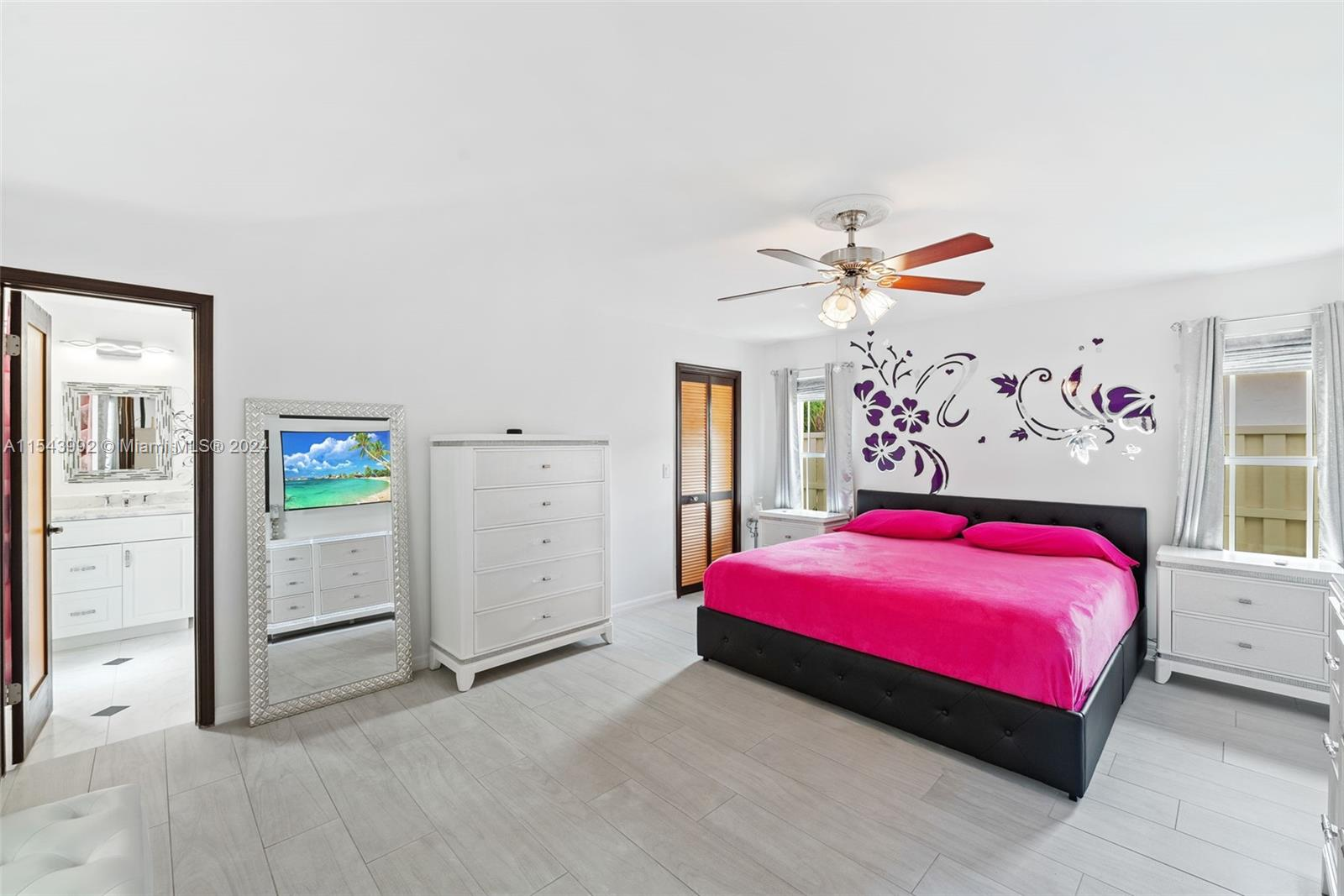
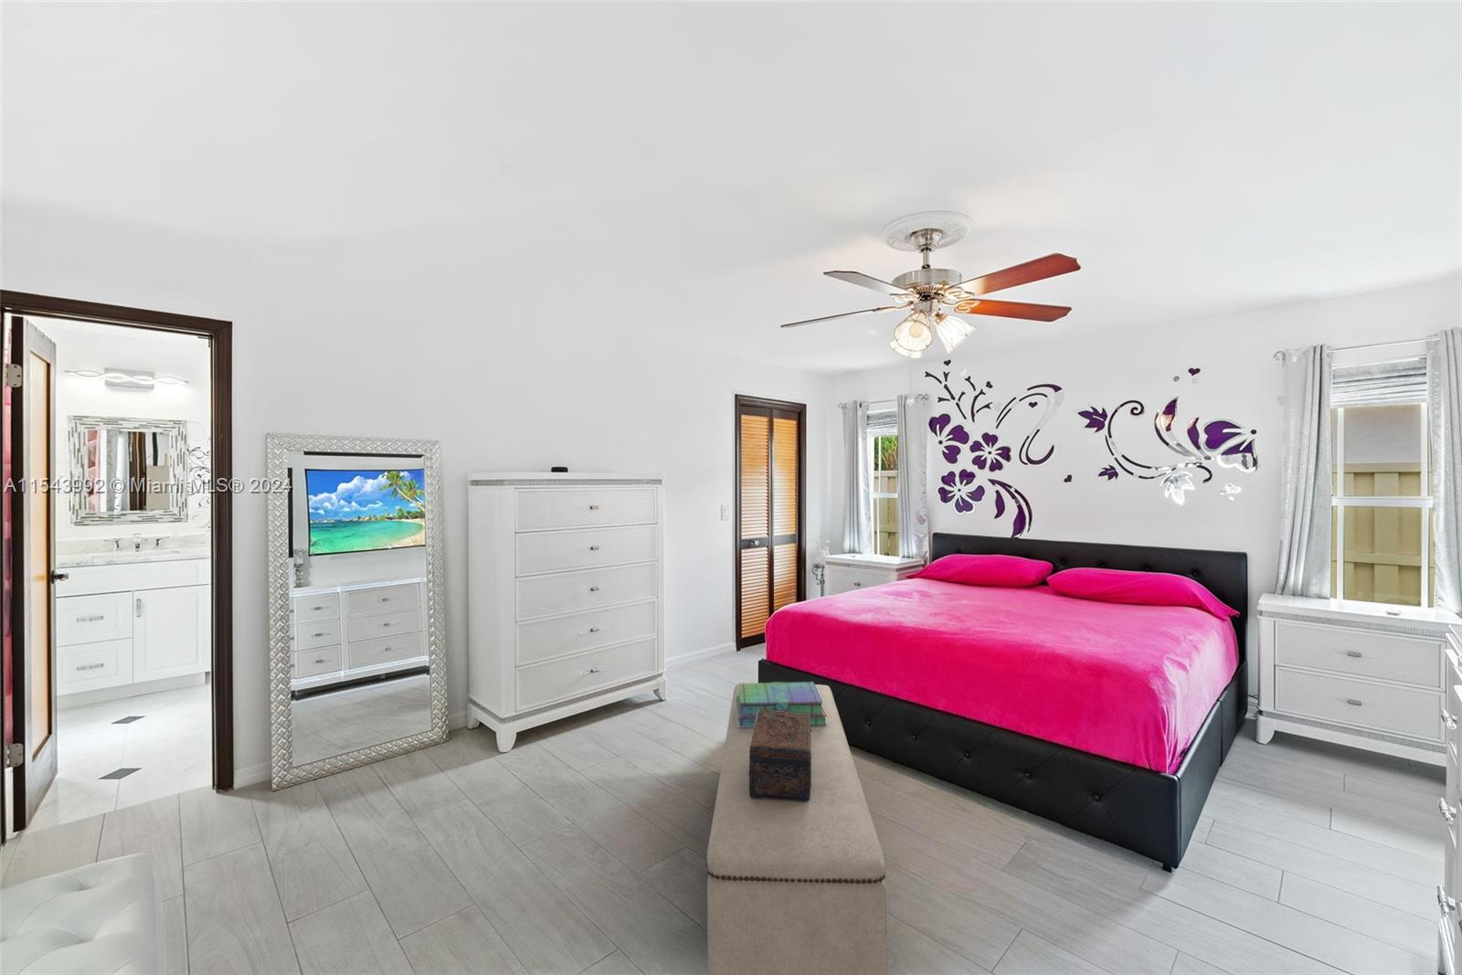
+ stack of books [735,681,827,727]
+ decorative box [749,709,813,801]
+ bench [705,683,888,975]
